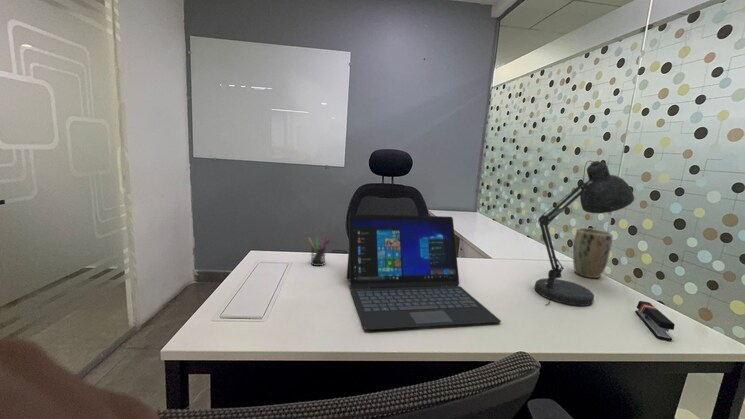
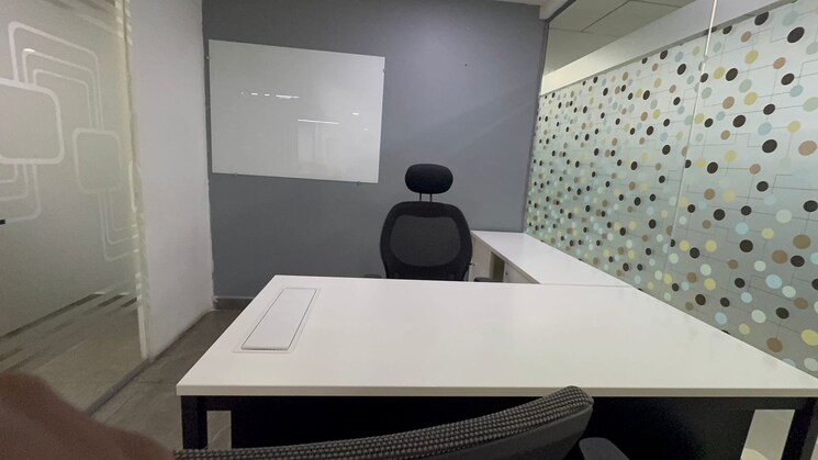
- stapler [634,300,676,342]
- pen holder [307,234,331,267]
- laptop [346,213,502,331]
- plant pot [572,227,614,279]
- desk lamp [534,160,636,307]
